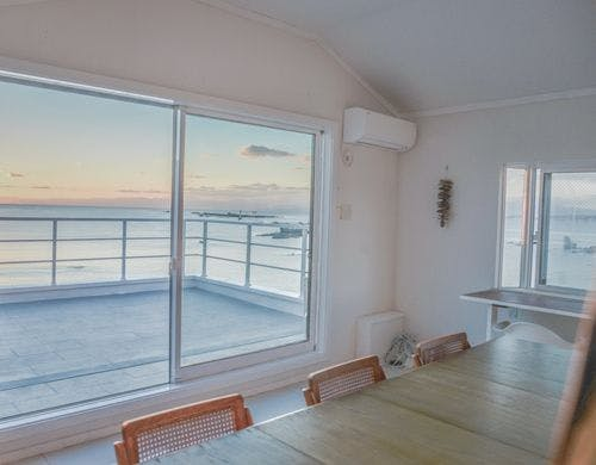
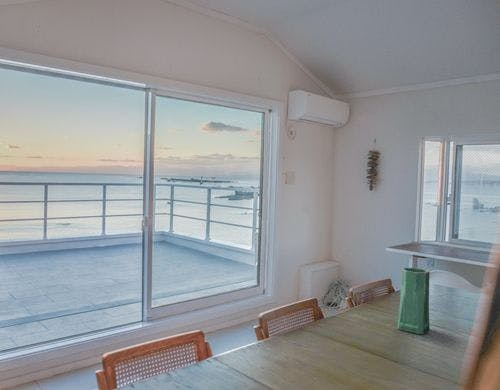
+ vase [397,267,431,335]
